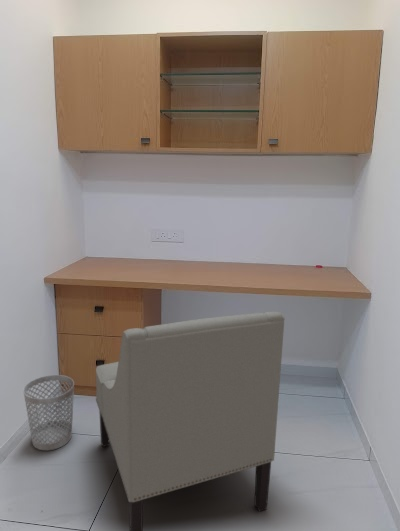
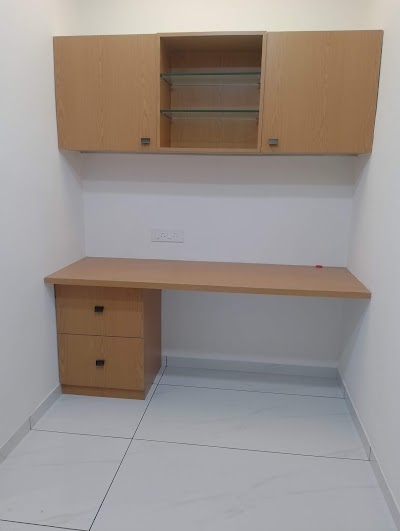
- wastebasket [22,374,75,451]
- chair [95,311,286,531]
